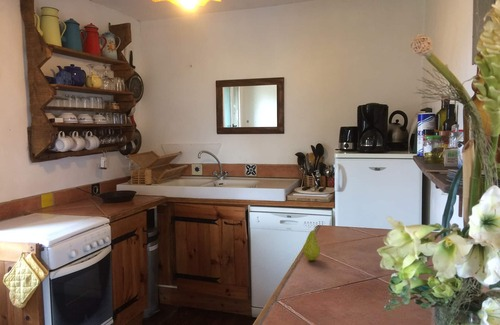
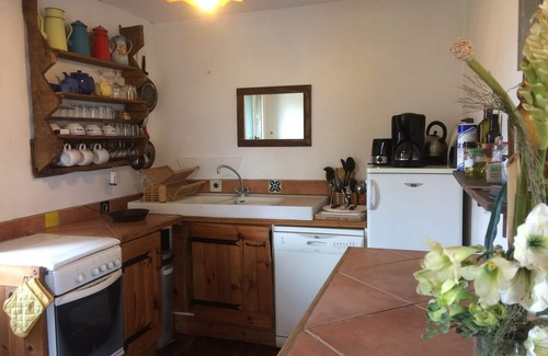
- fruit [302,225,321,262]
